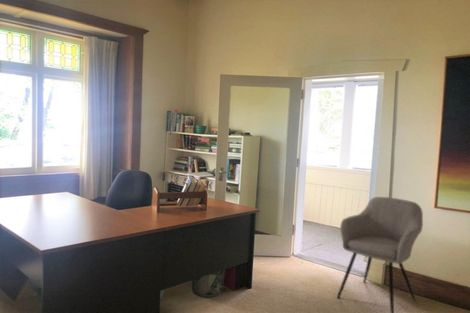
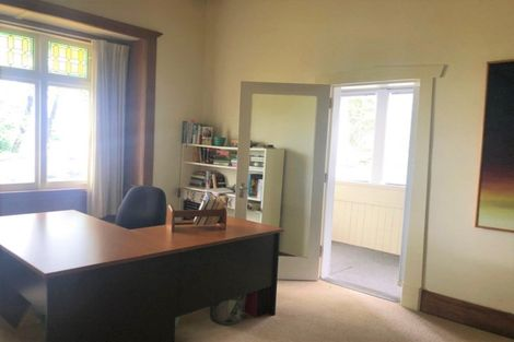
- armchair [336,196,424,313]
